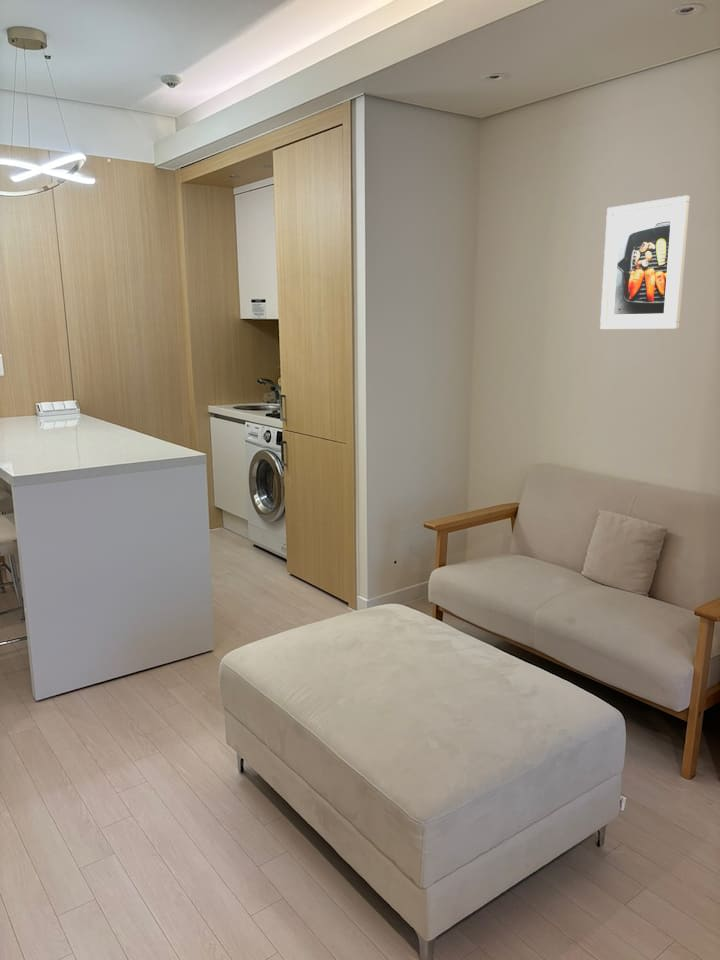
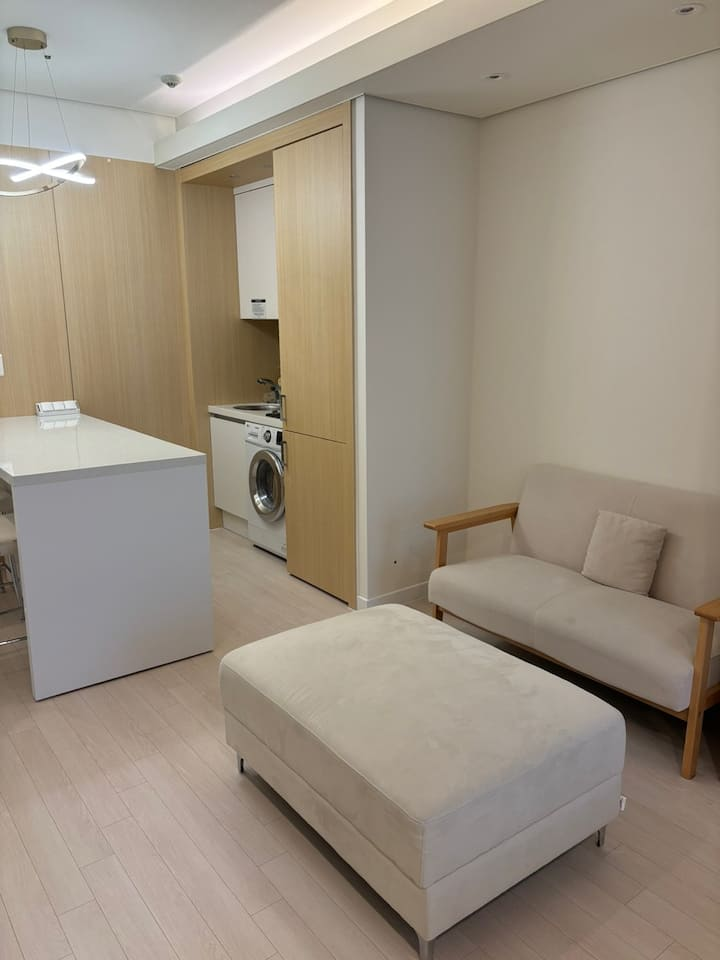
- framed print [599,195,691,330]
